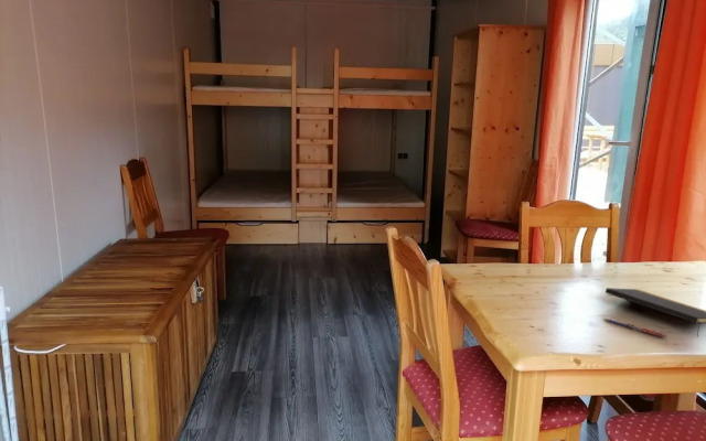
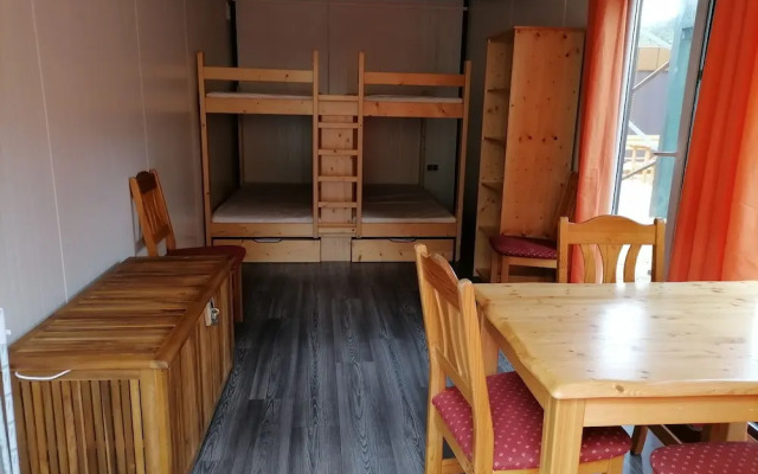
- notepad [605,287,706,338]
- pen [603,318,667,338]
